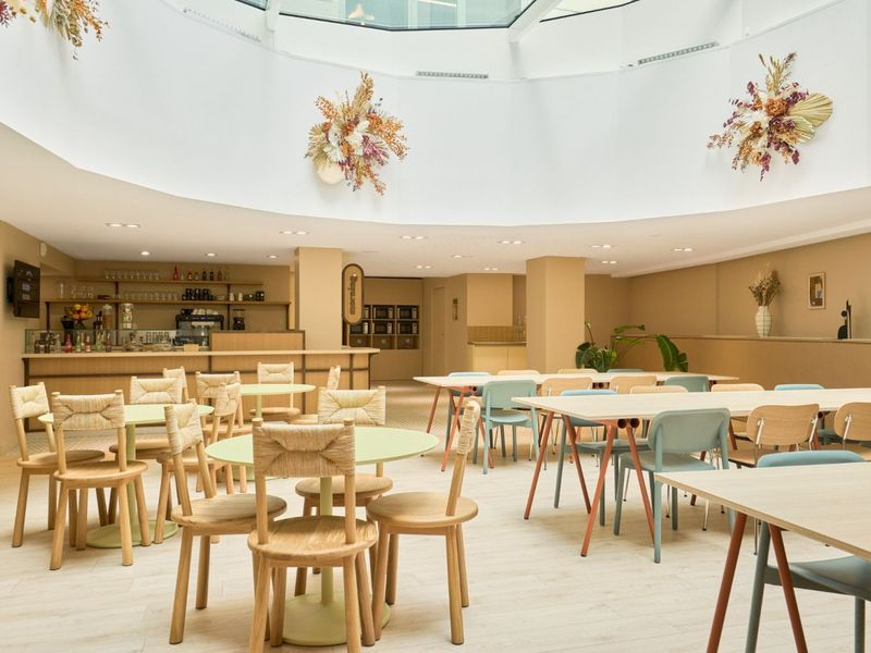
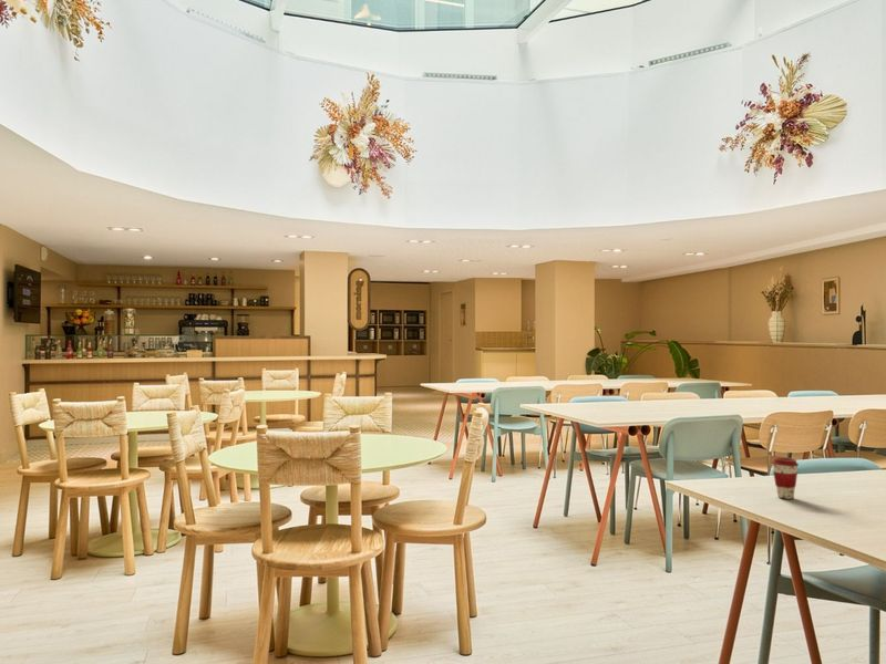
+ coffee cup [771,457,800,500]
